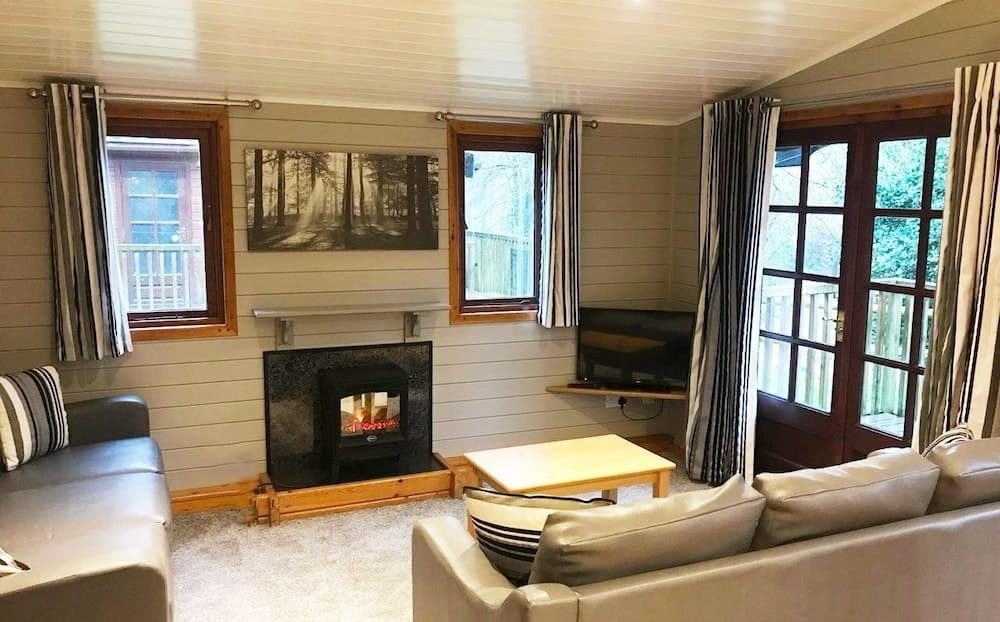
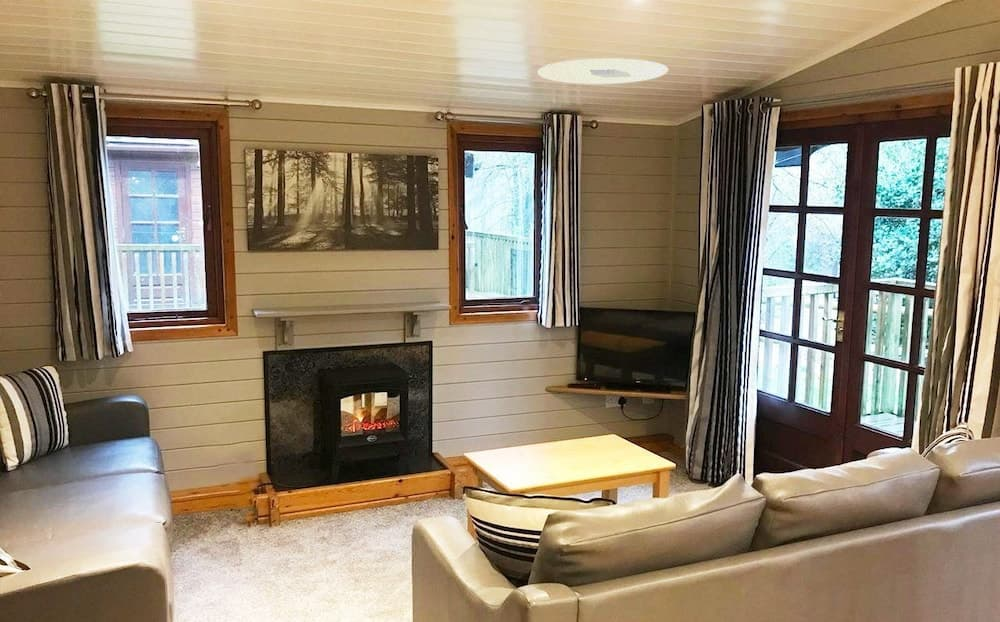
+ ceiling light [537,57,669,85]
